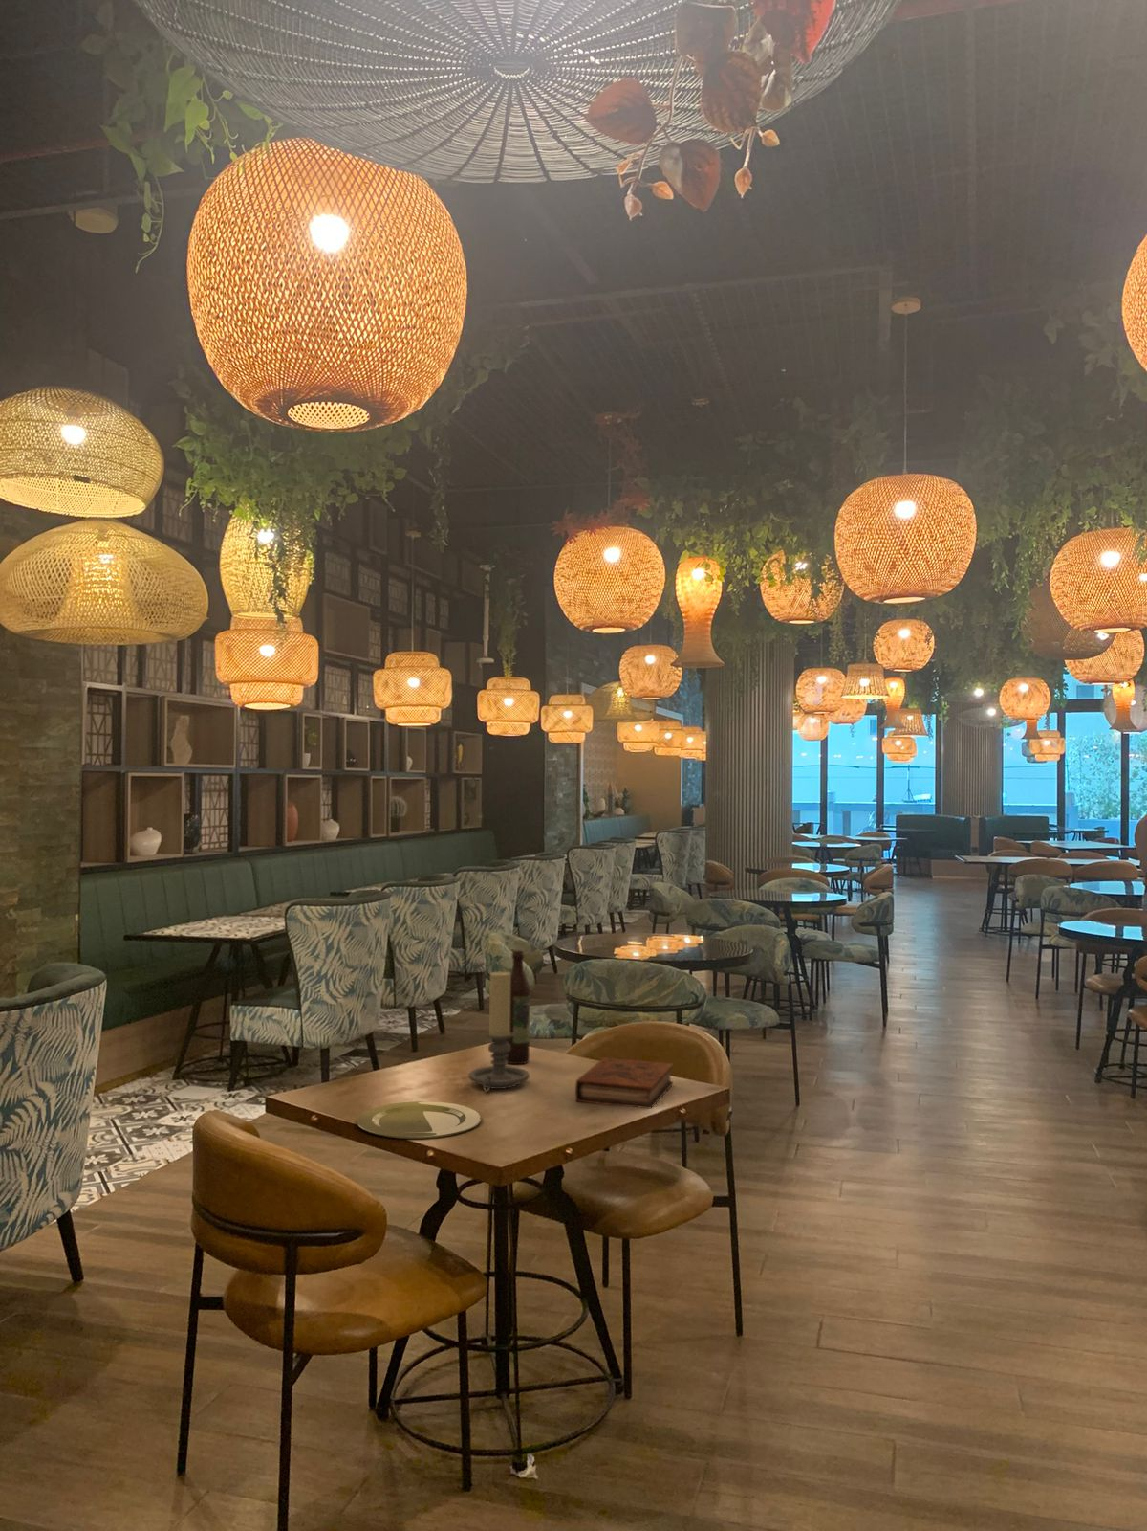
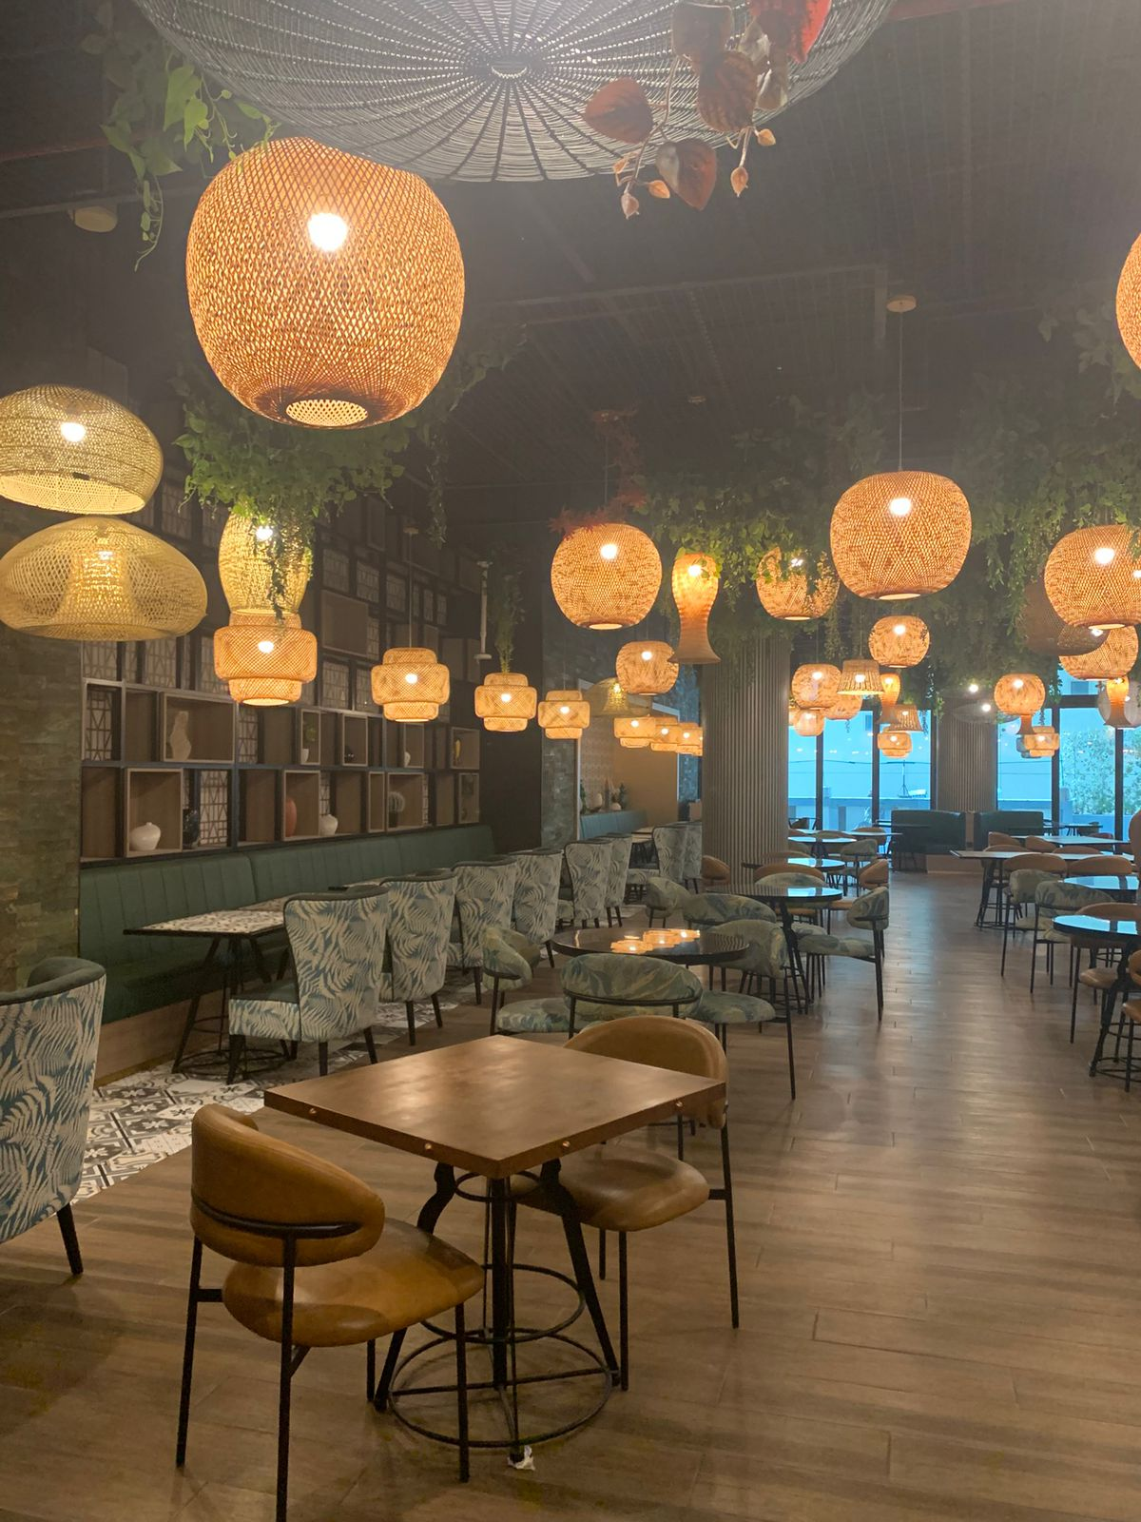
- book [575,1056,674,1109]
- wine bottle [506,949,530,1064]
- plate [355,1101,482,1139]
- candle holder [467,969,530,1093]
